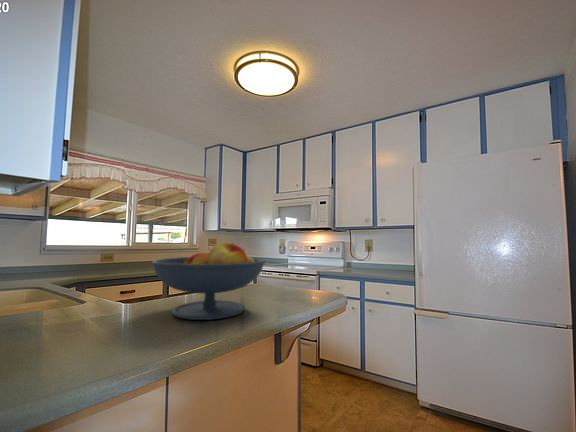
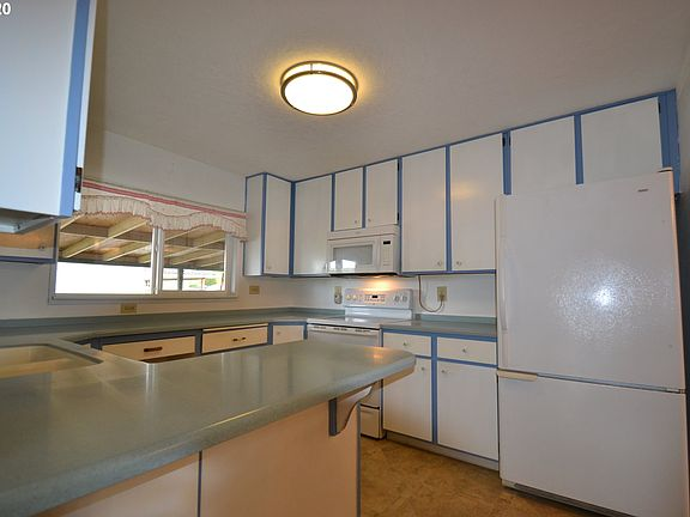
- fruit bowl [151,242,266,321]
